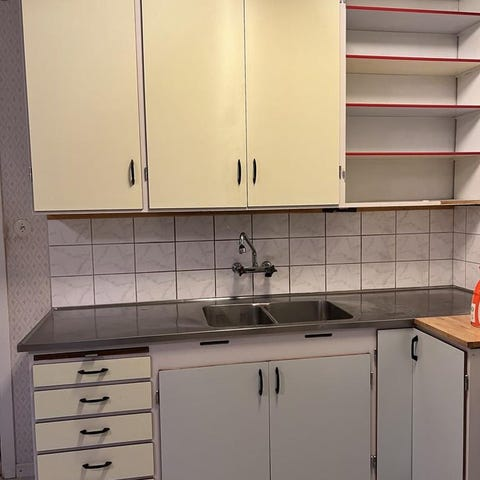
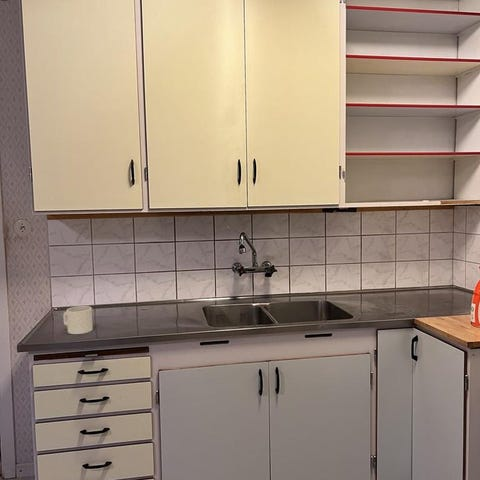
+ mug [63,305,94,335]
